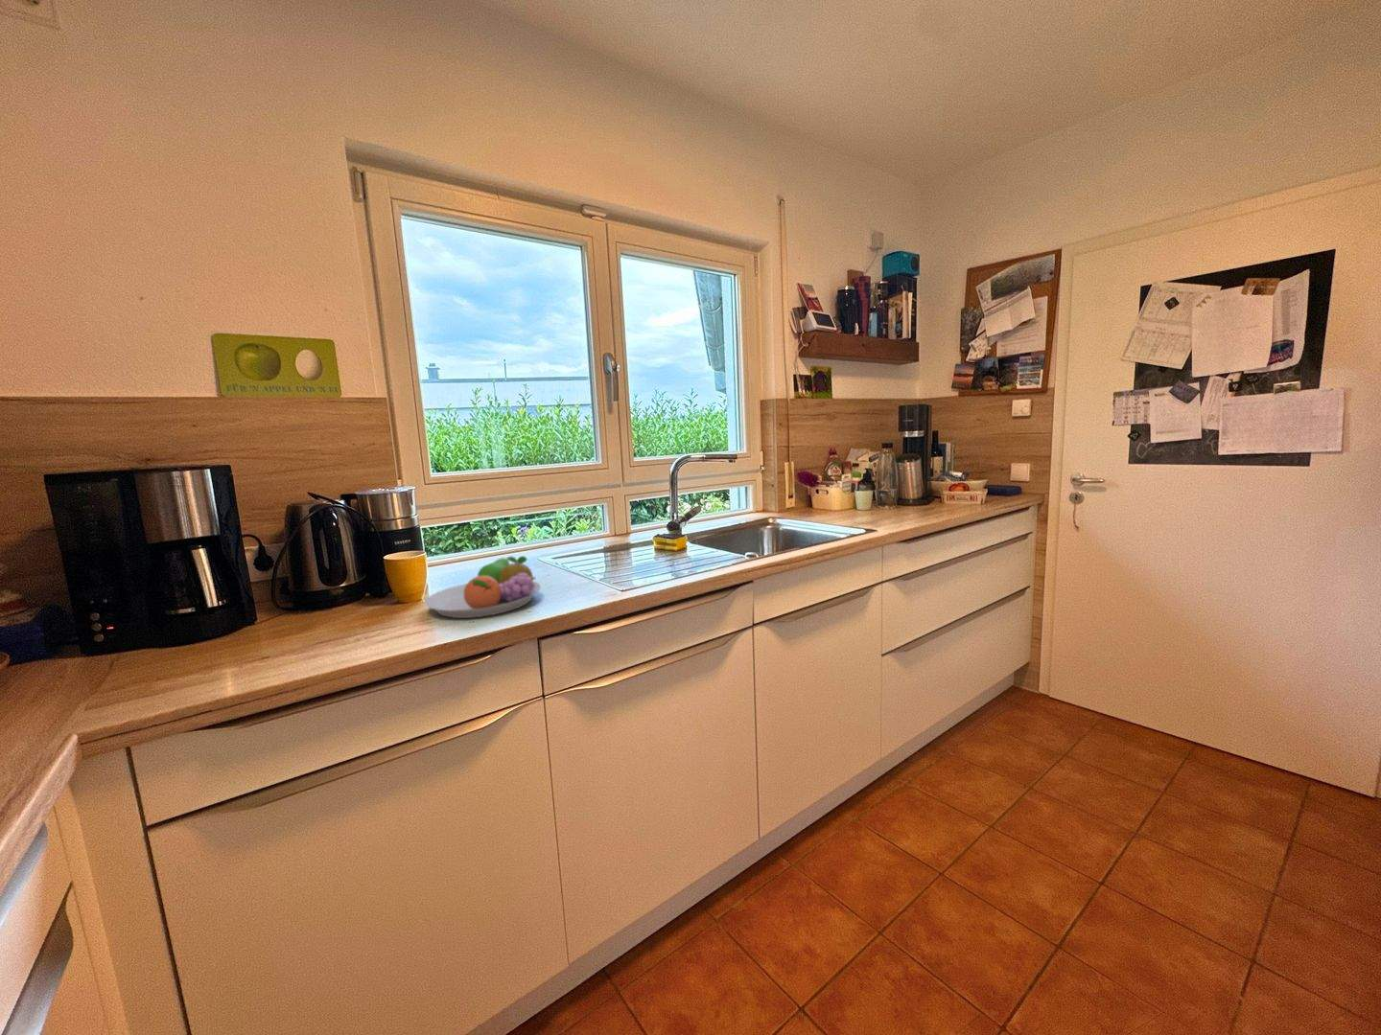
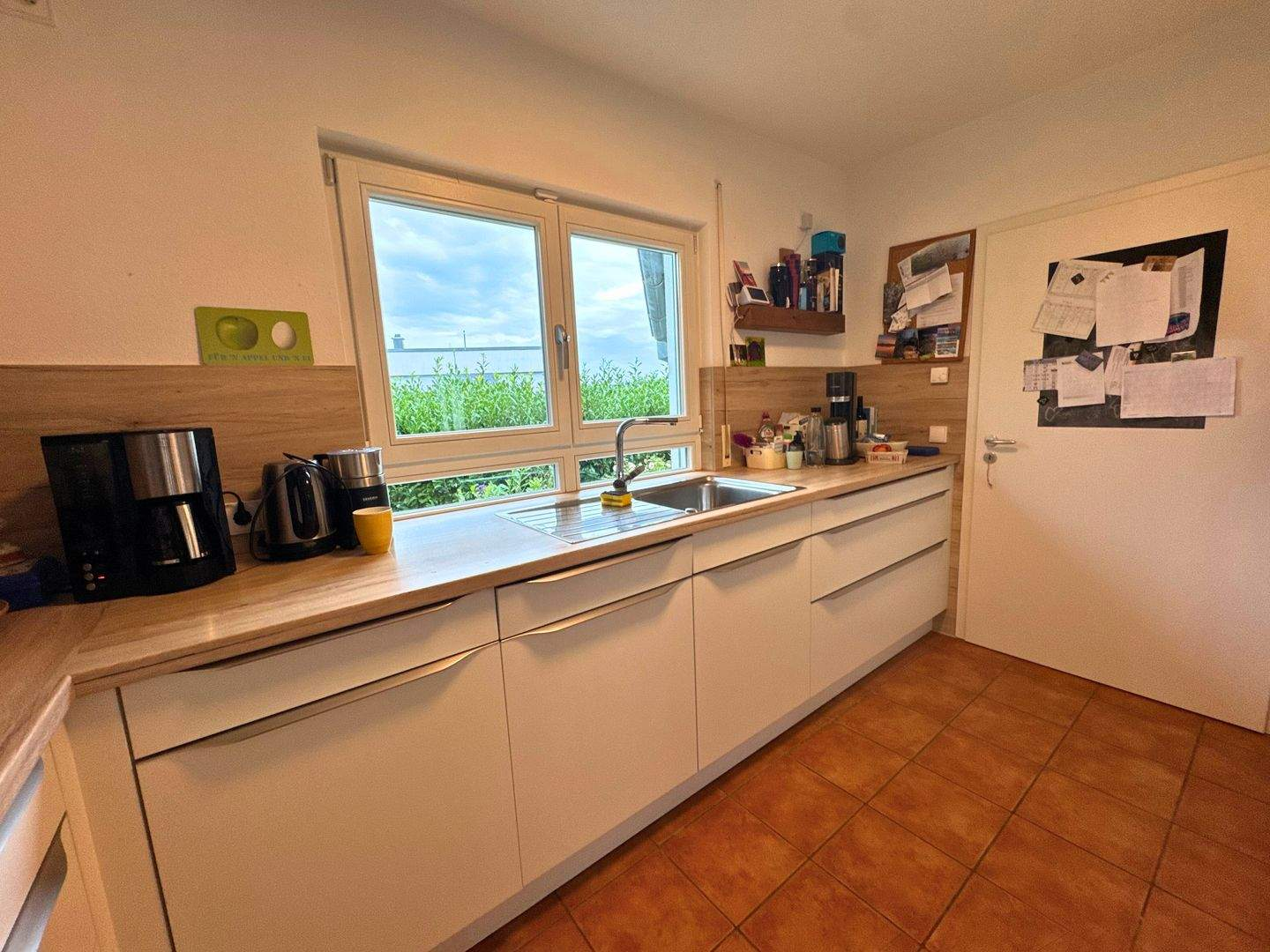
- fruit bowl [424,554,542,619]
